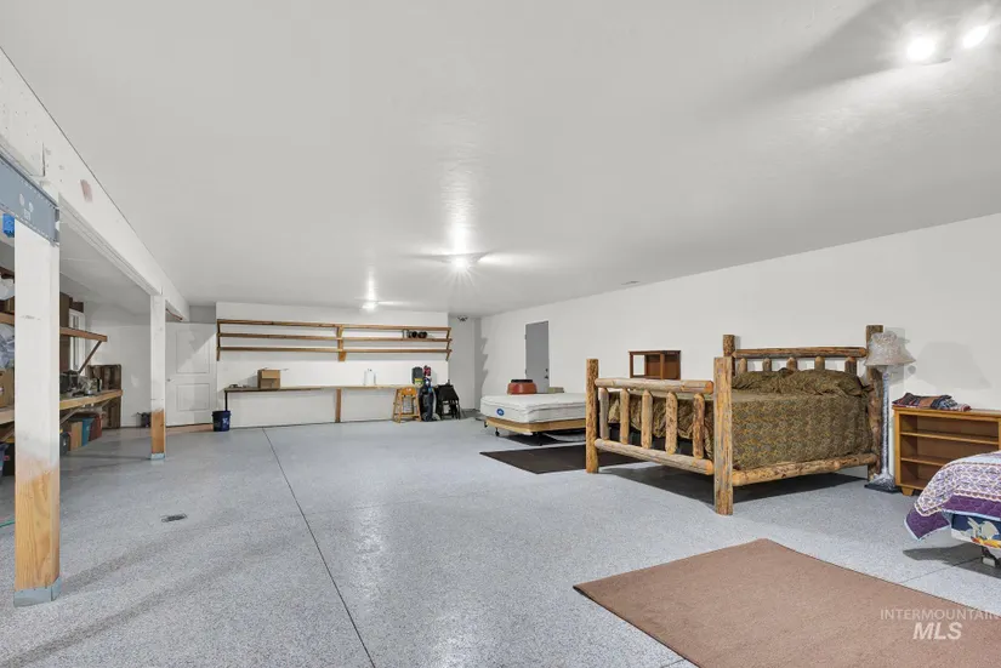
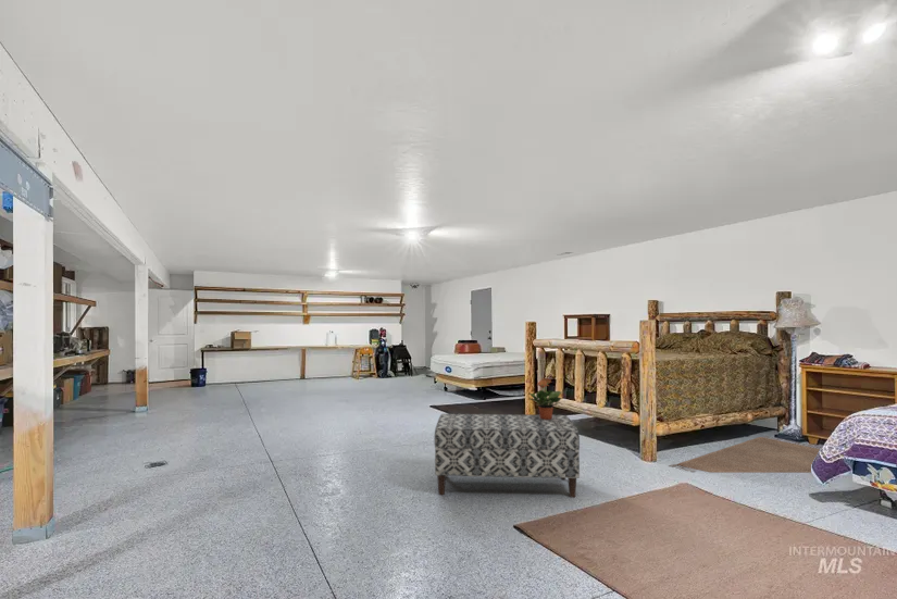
+ rug [668,435,822,474]
+ bench [433,413,581,499]
+ potted plant [528,377,562,420]
